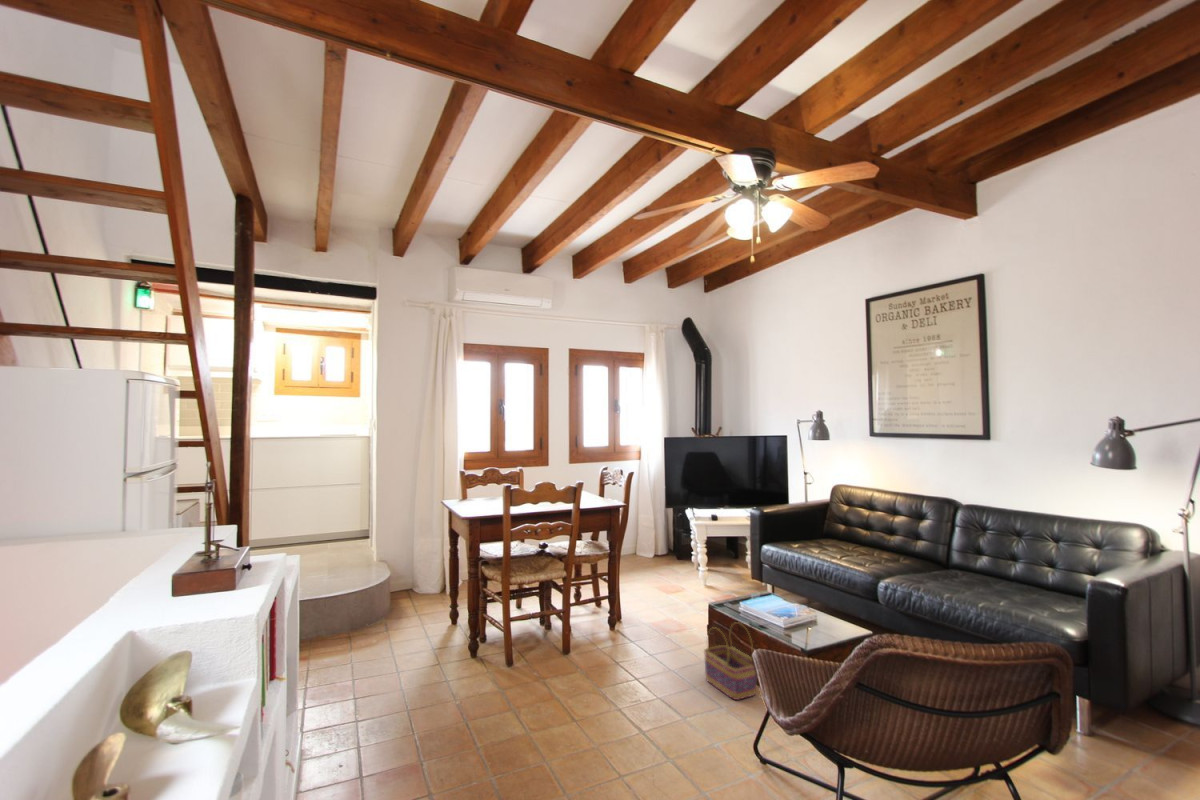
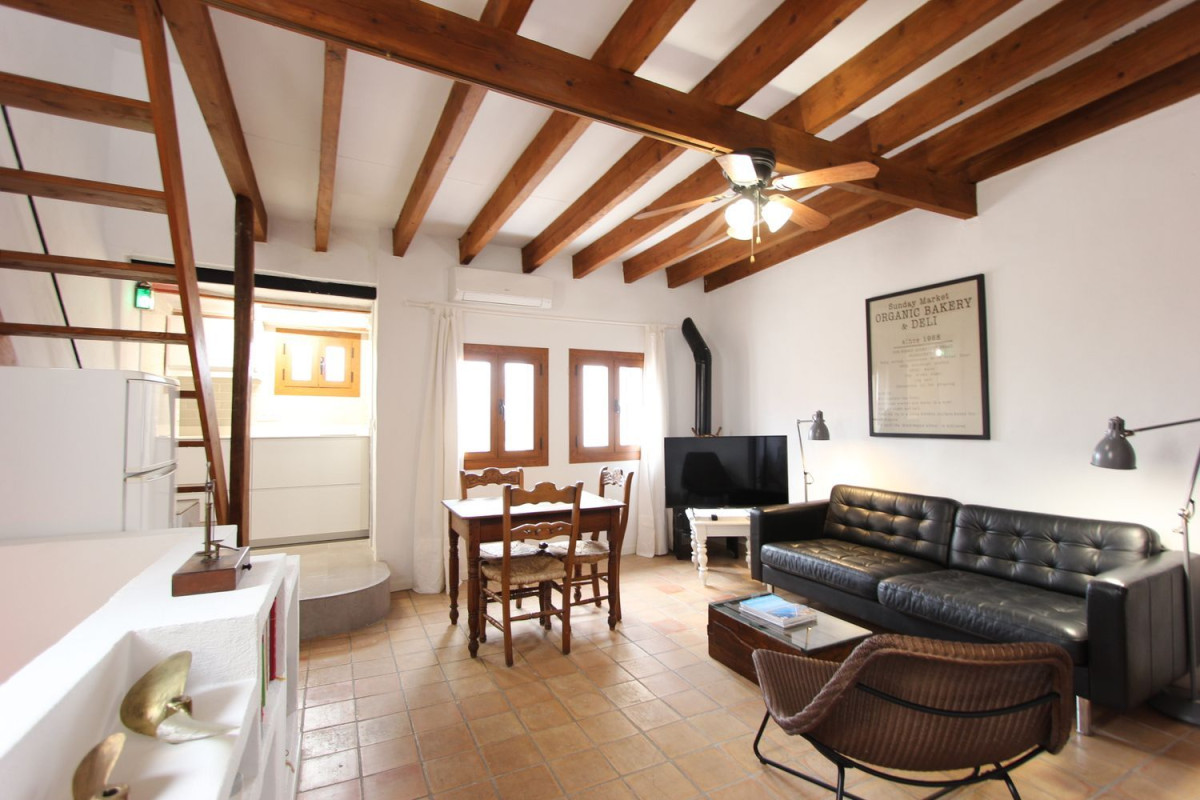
- basket [703,621,757,701]
